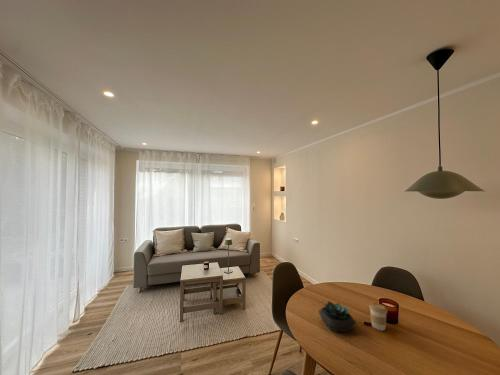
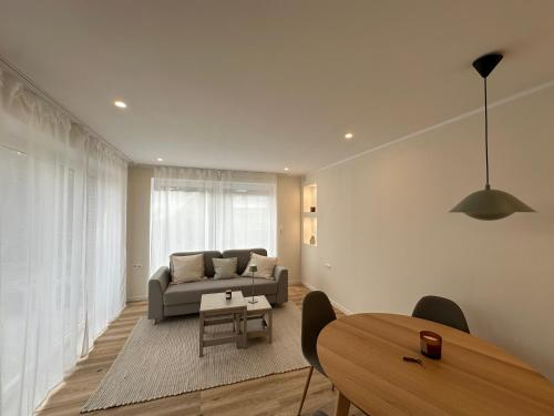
- coffee cup [368,302,388,332]
- succulent plant [318,300,357,333]
